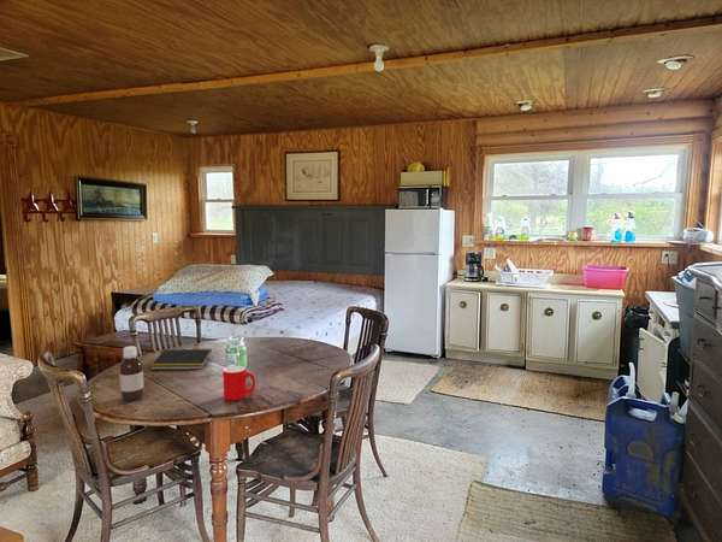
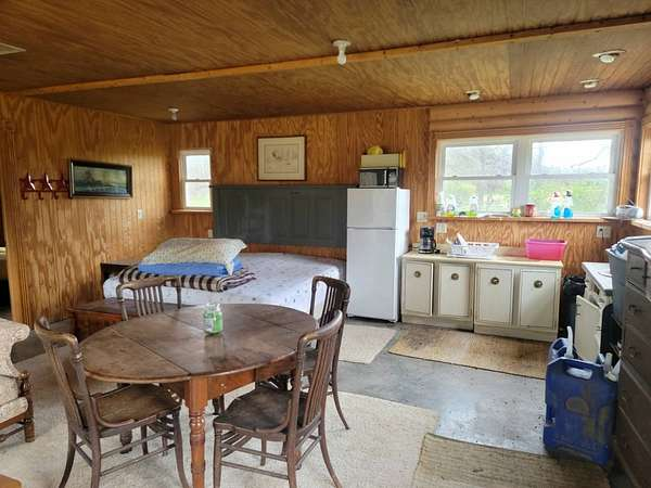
- cup [221,365,256,401]
- bottle [118,344,146,402]
- notepad [149,348,213,371]
